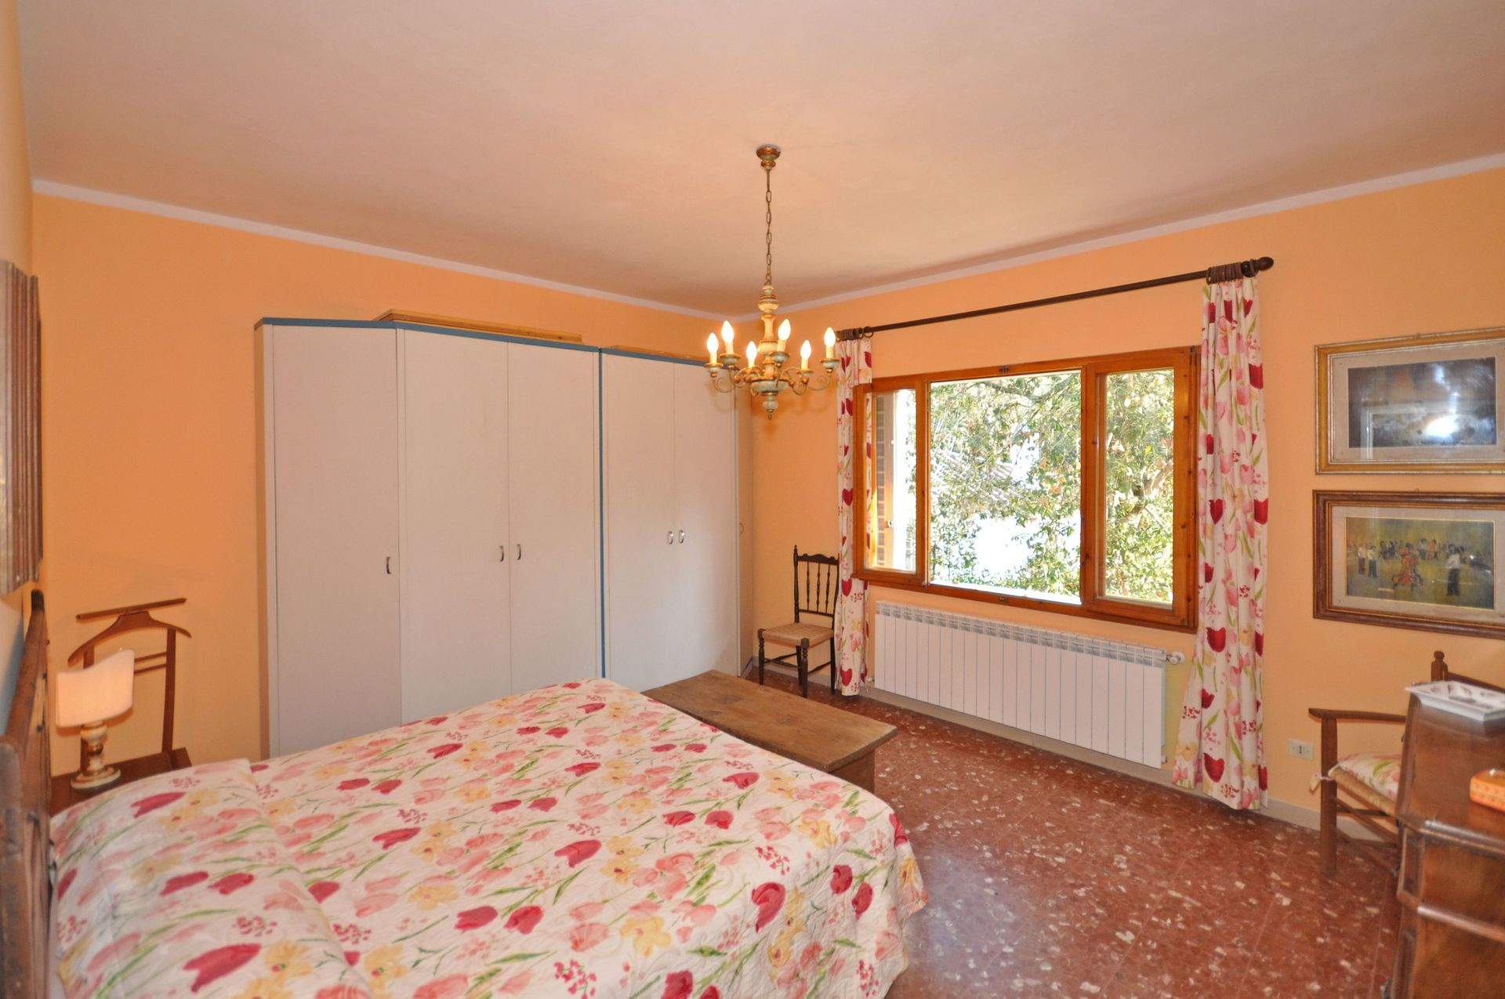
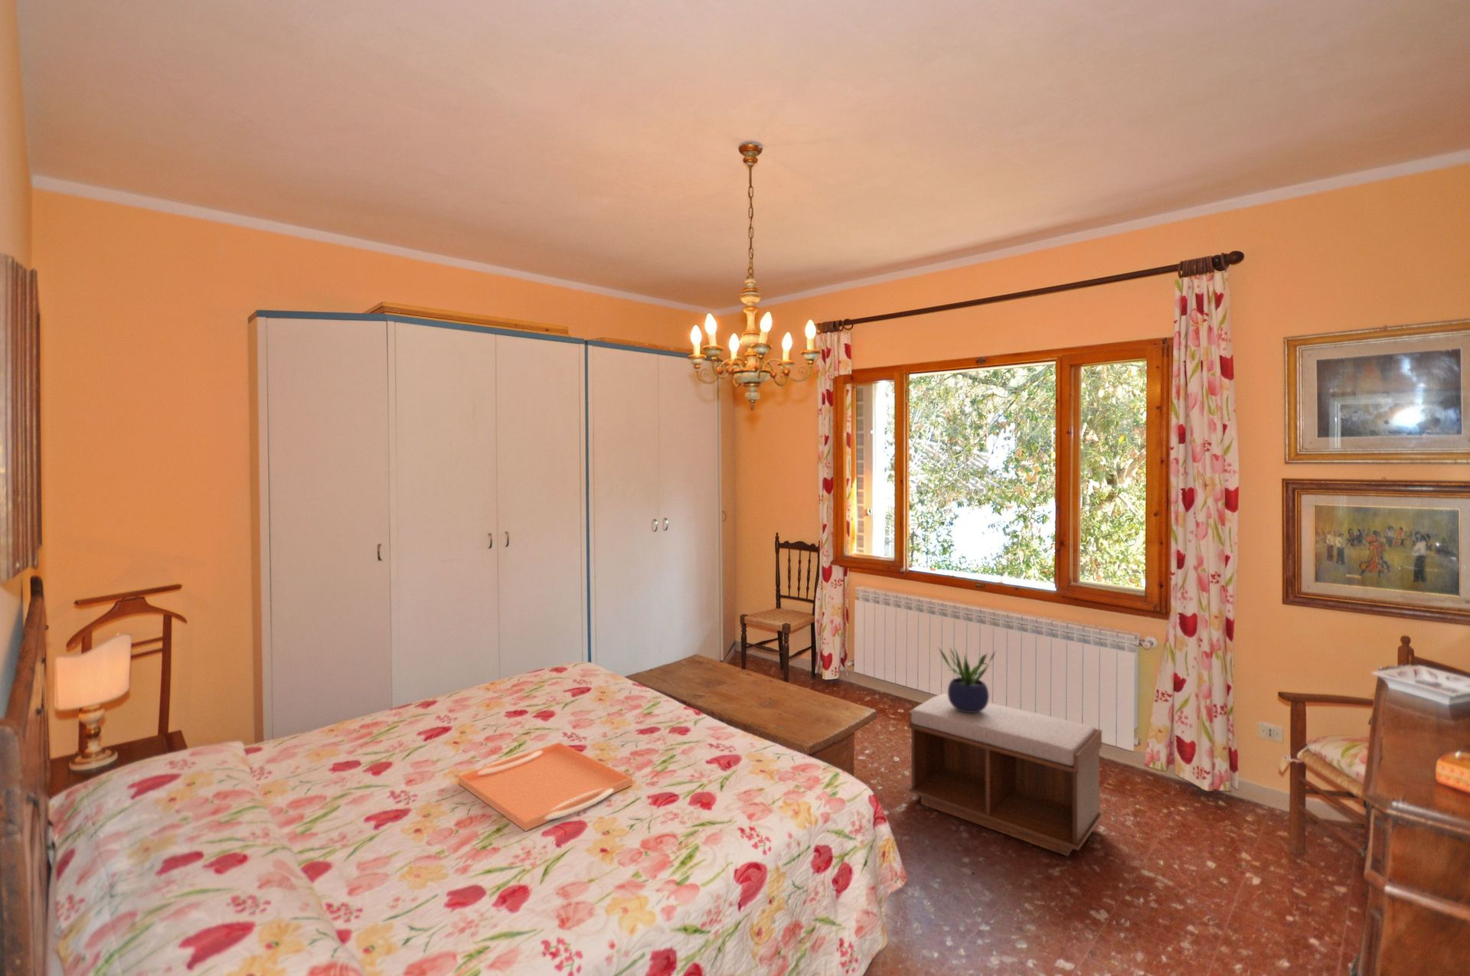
+ bench [907,693,1103,857]
+ serving tray [457,741,633,832]
+ potted plant [938,646,996,712]
